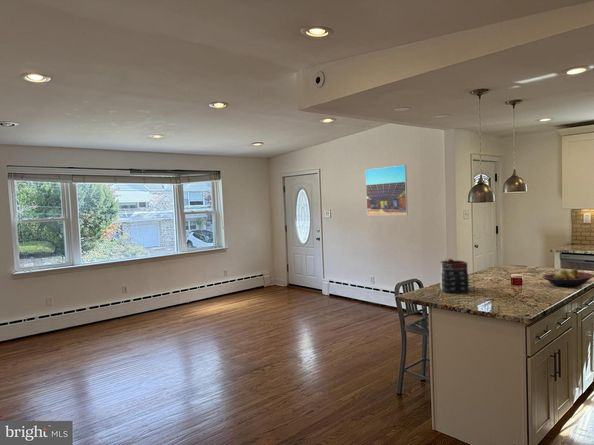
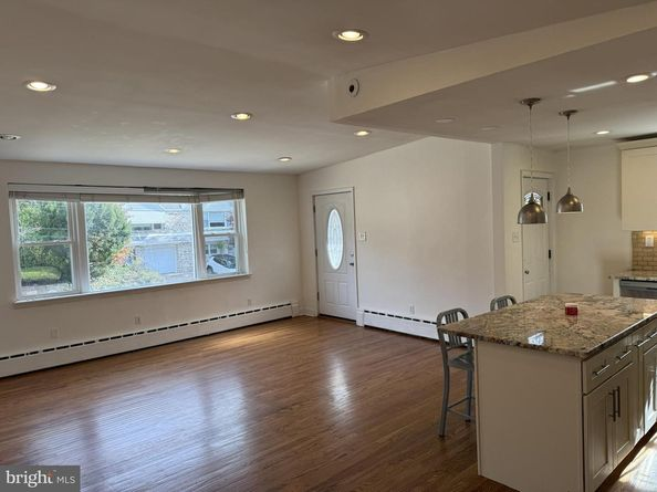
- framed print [365,164,409,216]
- fruit bowl [542,268,594,288]
- mug [439,258,470,294]
